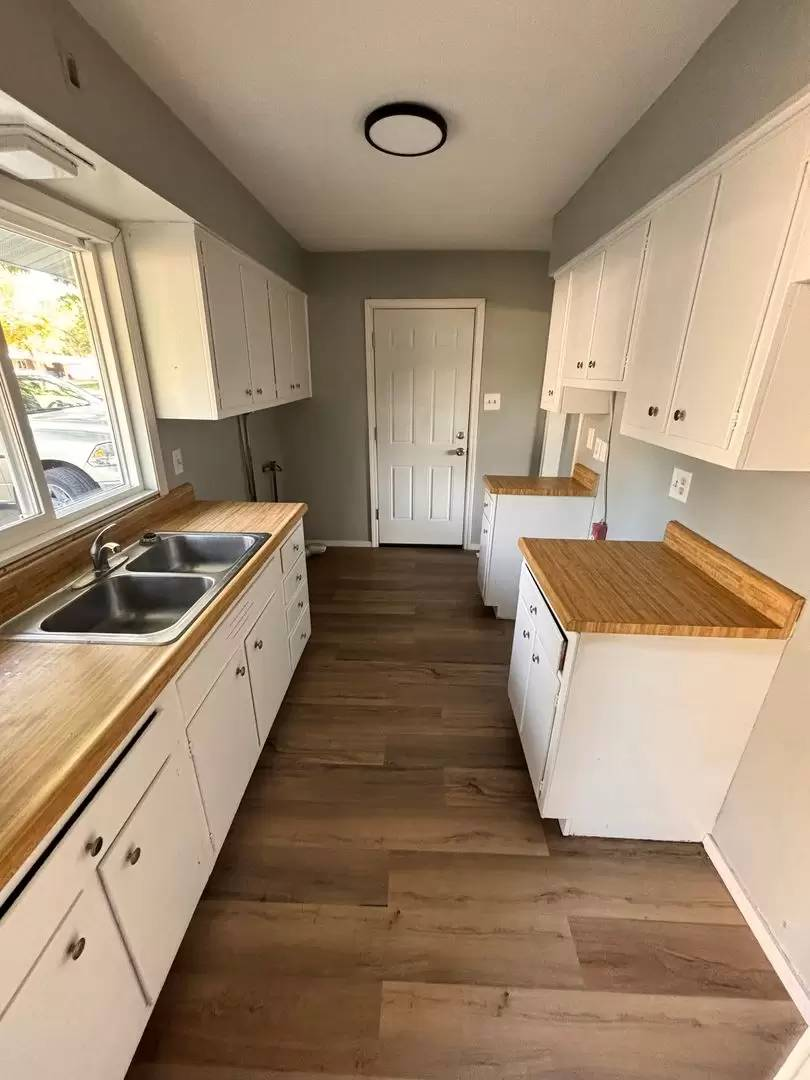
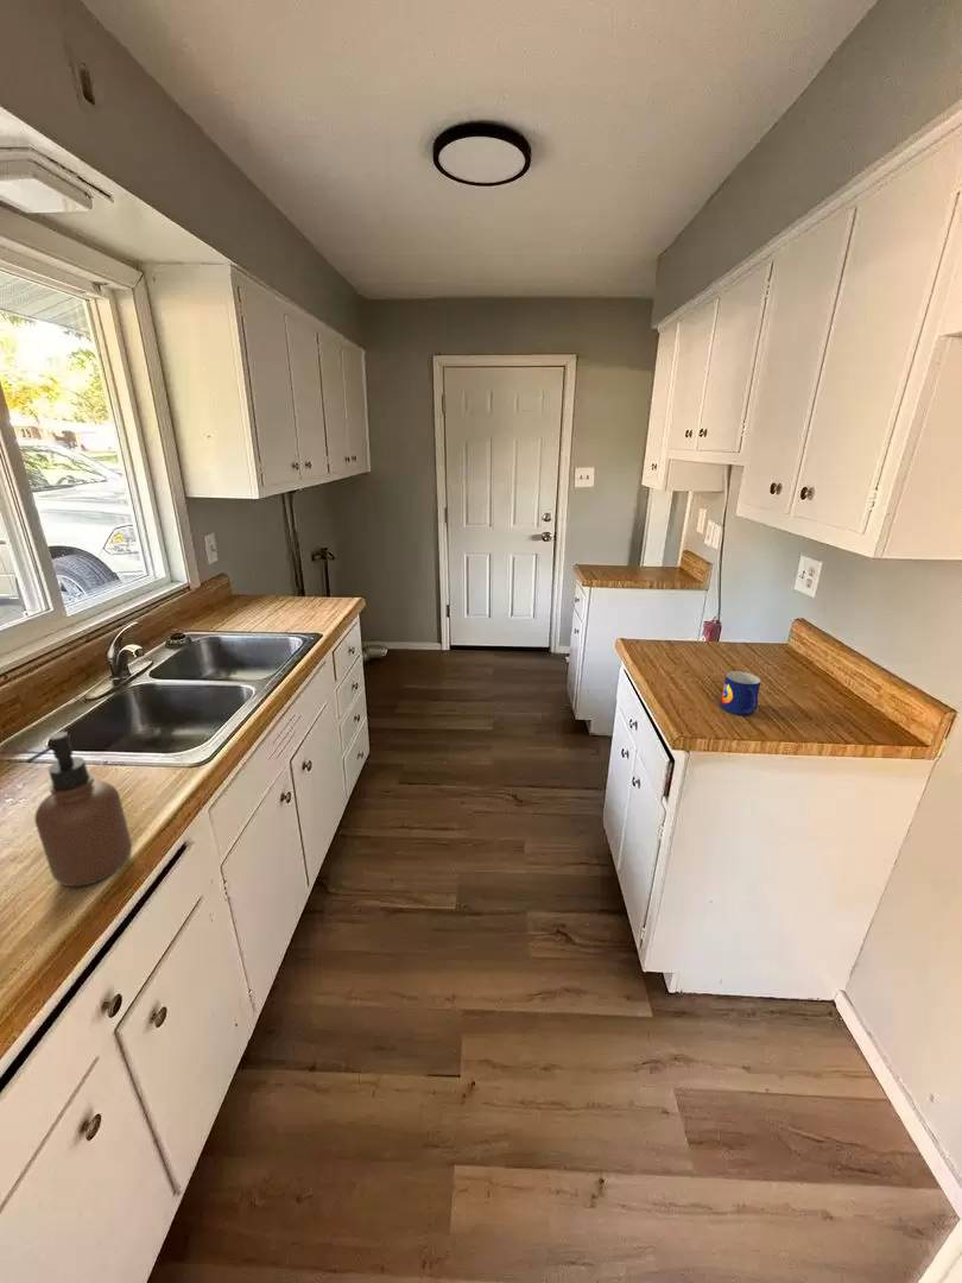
+ mug [720,670,762,716]
+ soap dispenser [25,731,133,887]
